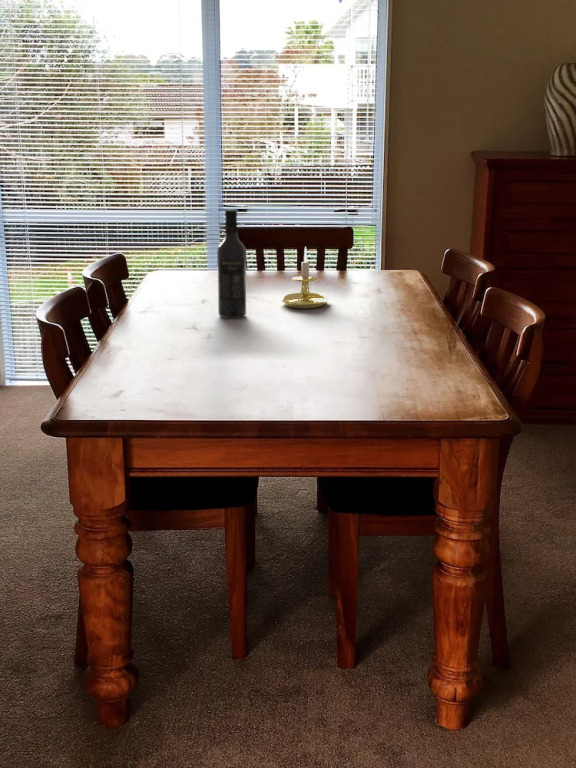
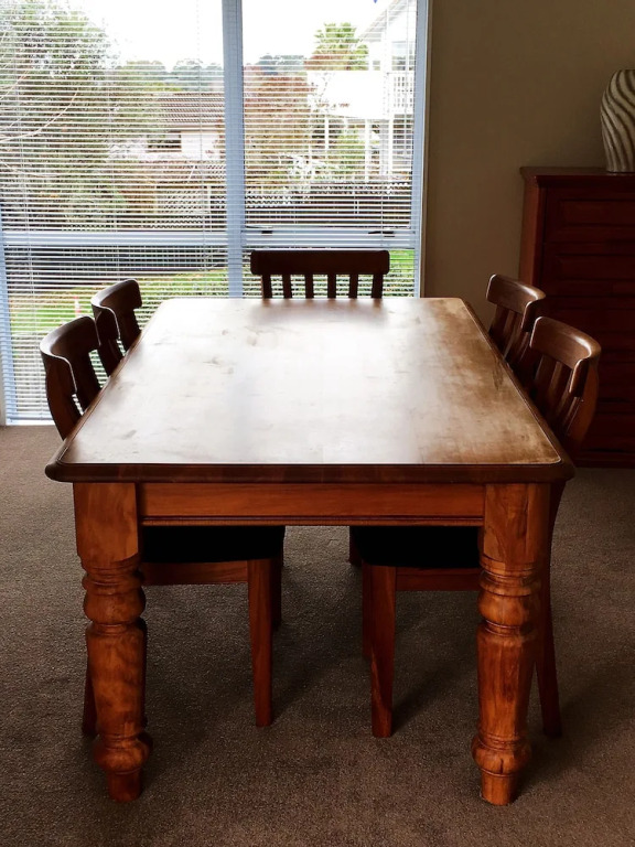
- candle holder [280,246,330,309]
- wine bottle [216,209,247,319]
